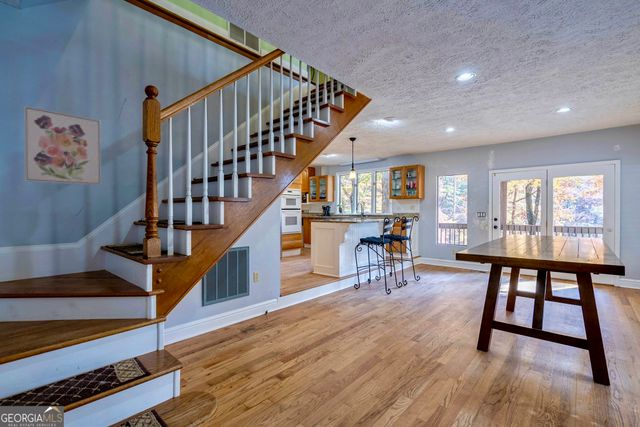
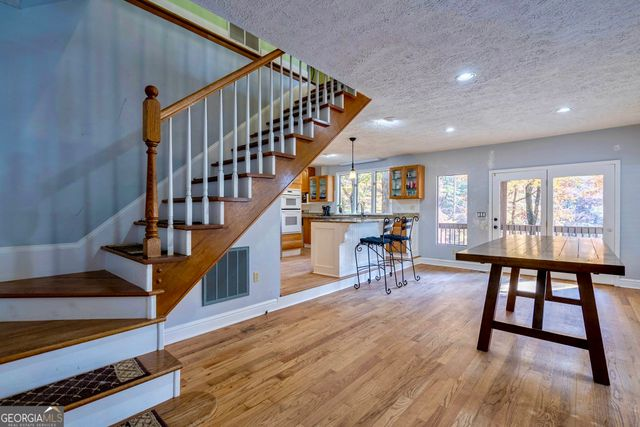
- wall art [23,105,102,187]
